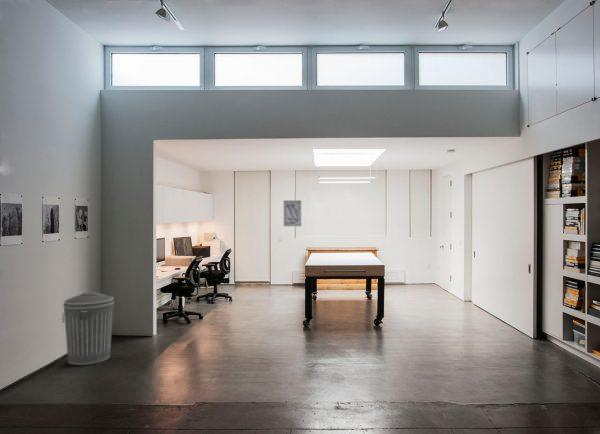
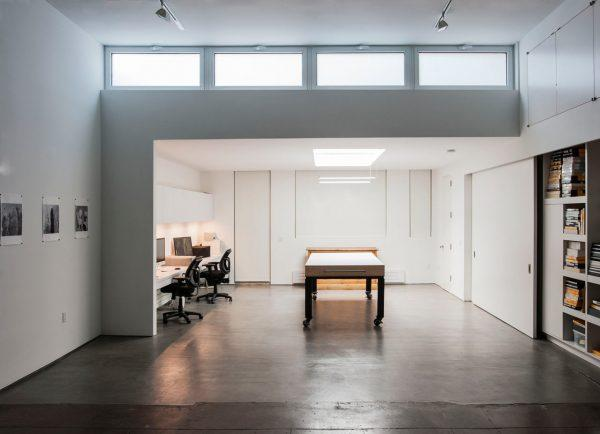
- trash can [62,291,115,366]
- wall art [283,199,302,227]
